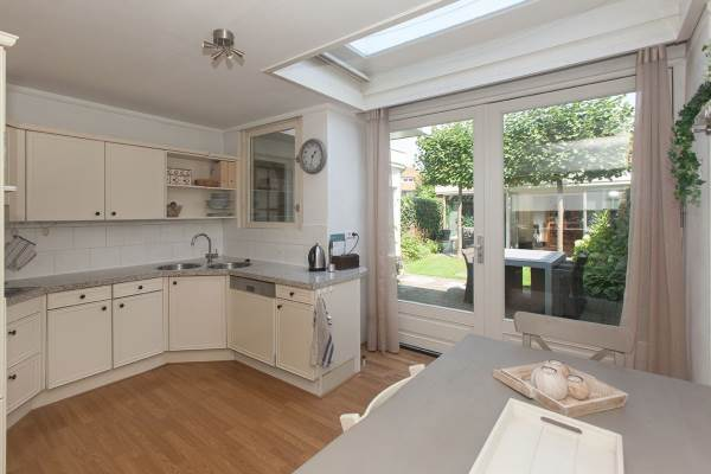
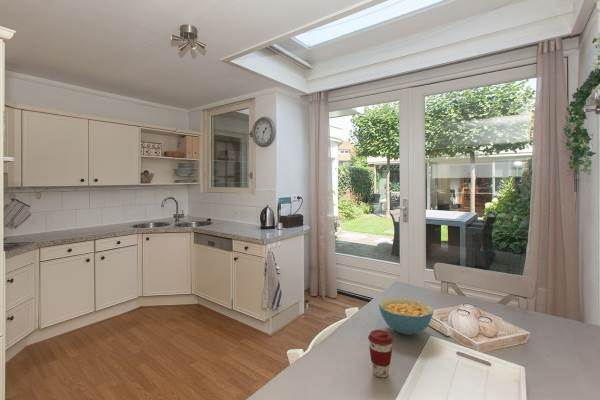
+ cereal bowl [378,297,434,336]
+ coffee cup [367,329,394,378]
